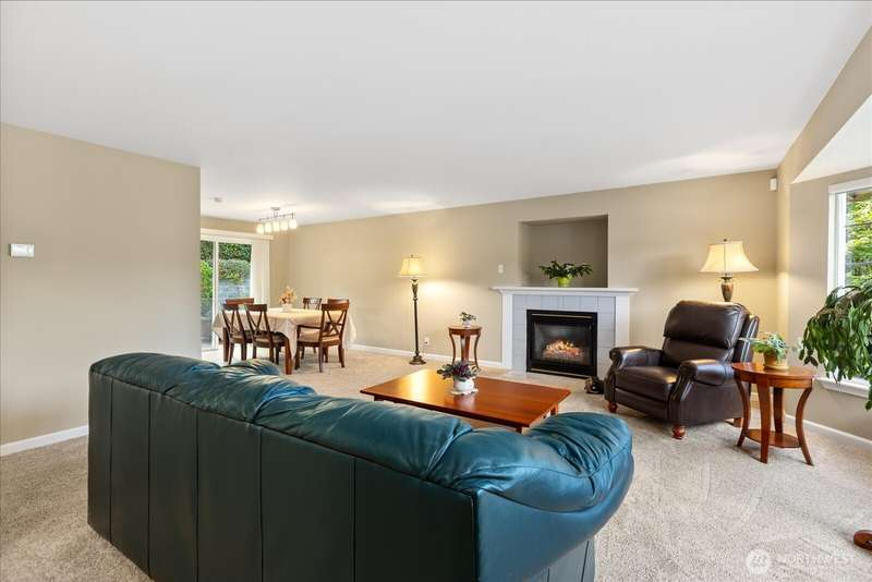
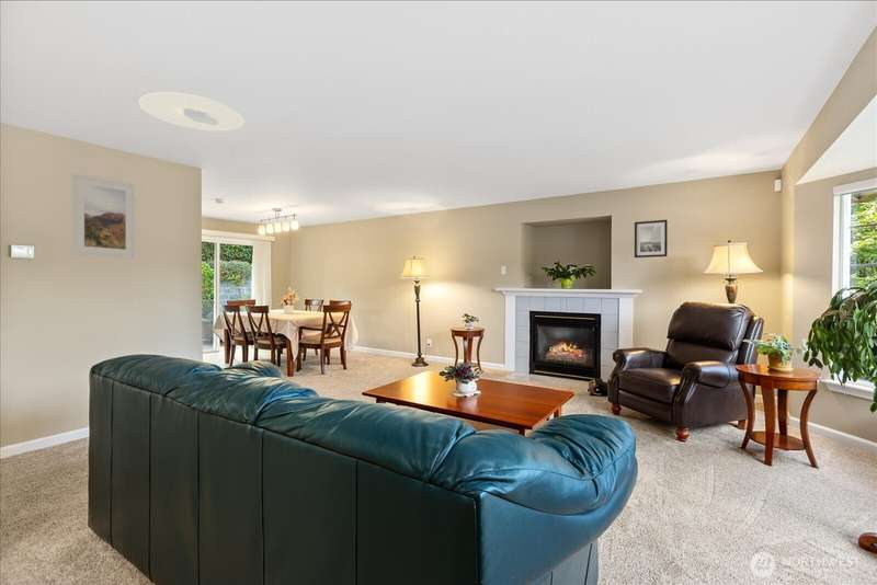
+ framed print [71,172,137,260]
+ ceiling light [138,91,246,133]
+ wall art [634,219,669,259]
